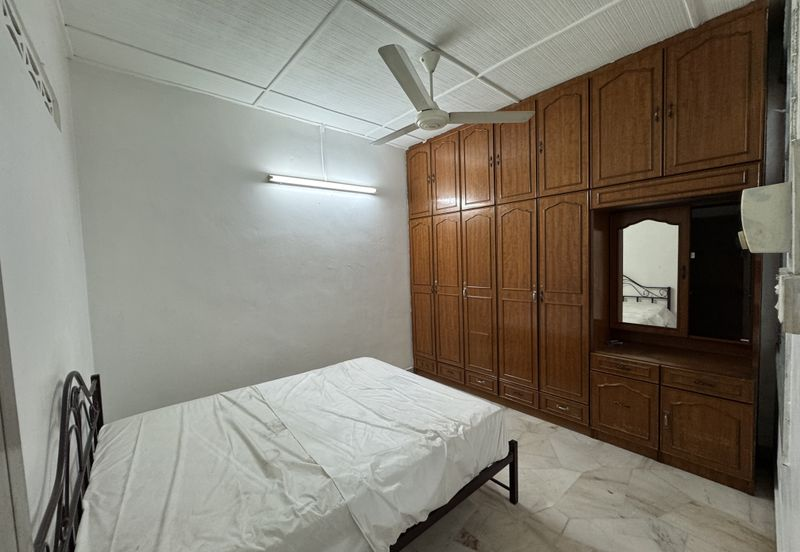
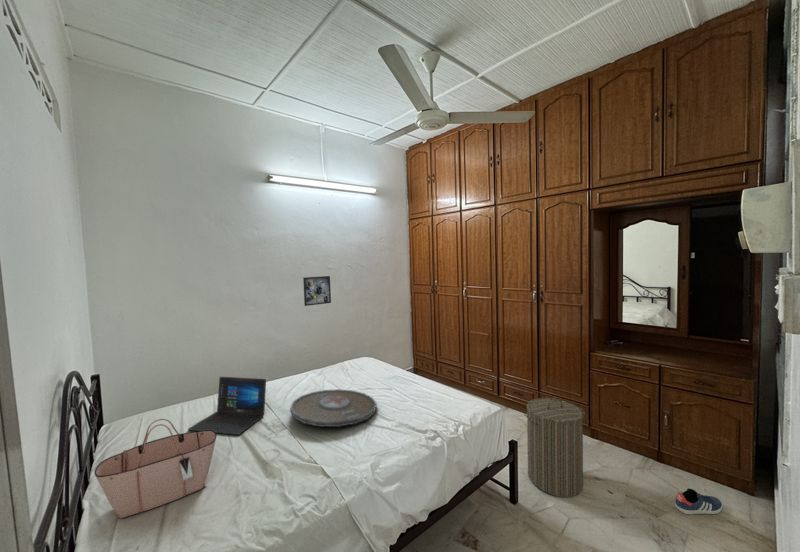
+ sneaker [674,488,723,515]
+ laptop [187,376,267,436]
+ tote bag [93,418,218,519]
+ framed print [302,275,332,307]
+ serving tray [289,388,378,428]
+ laundry hamper [523,396,586,498]
